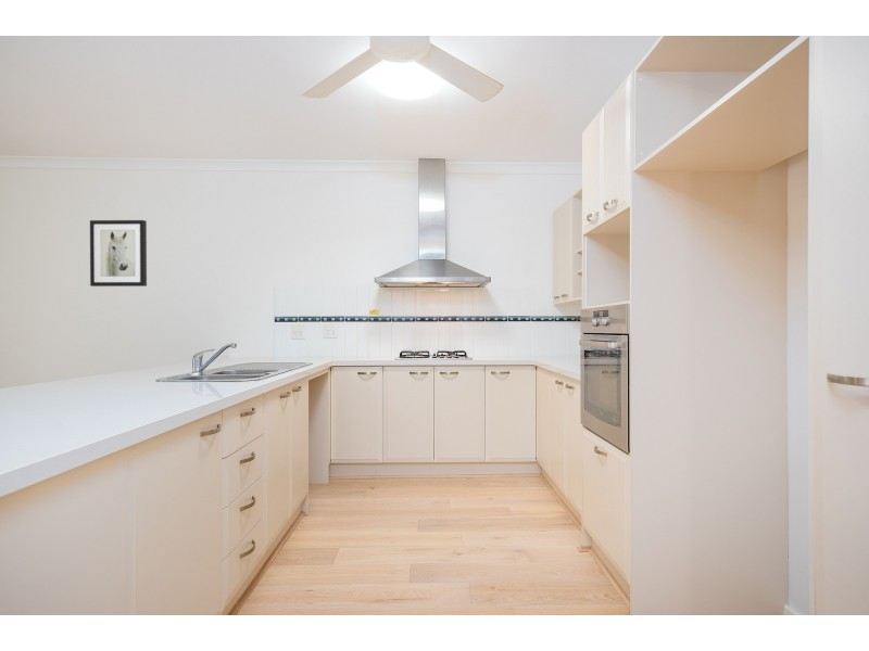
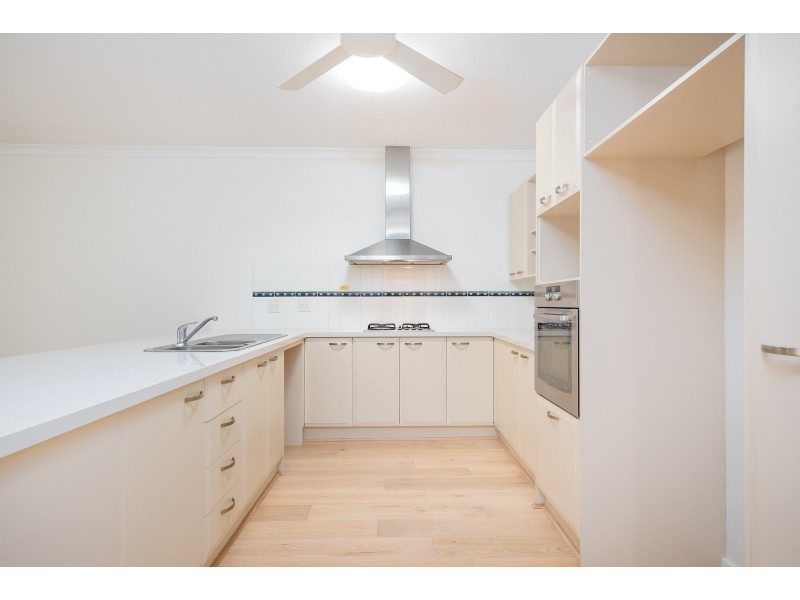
- wall art [89,219,148,288]
